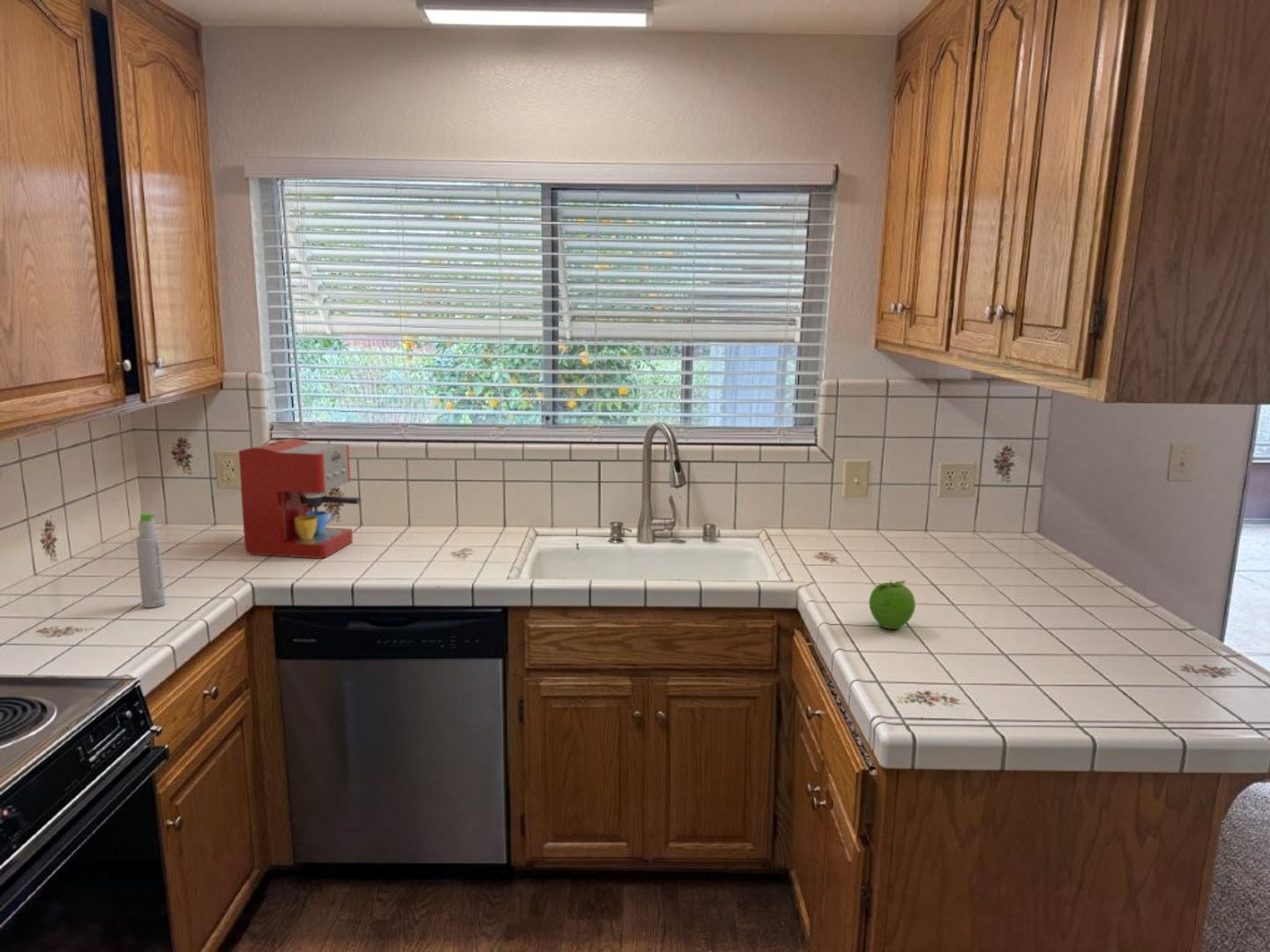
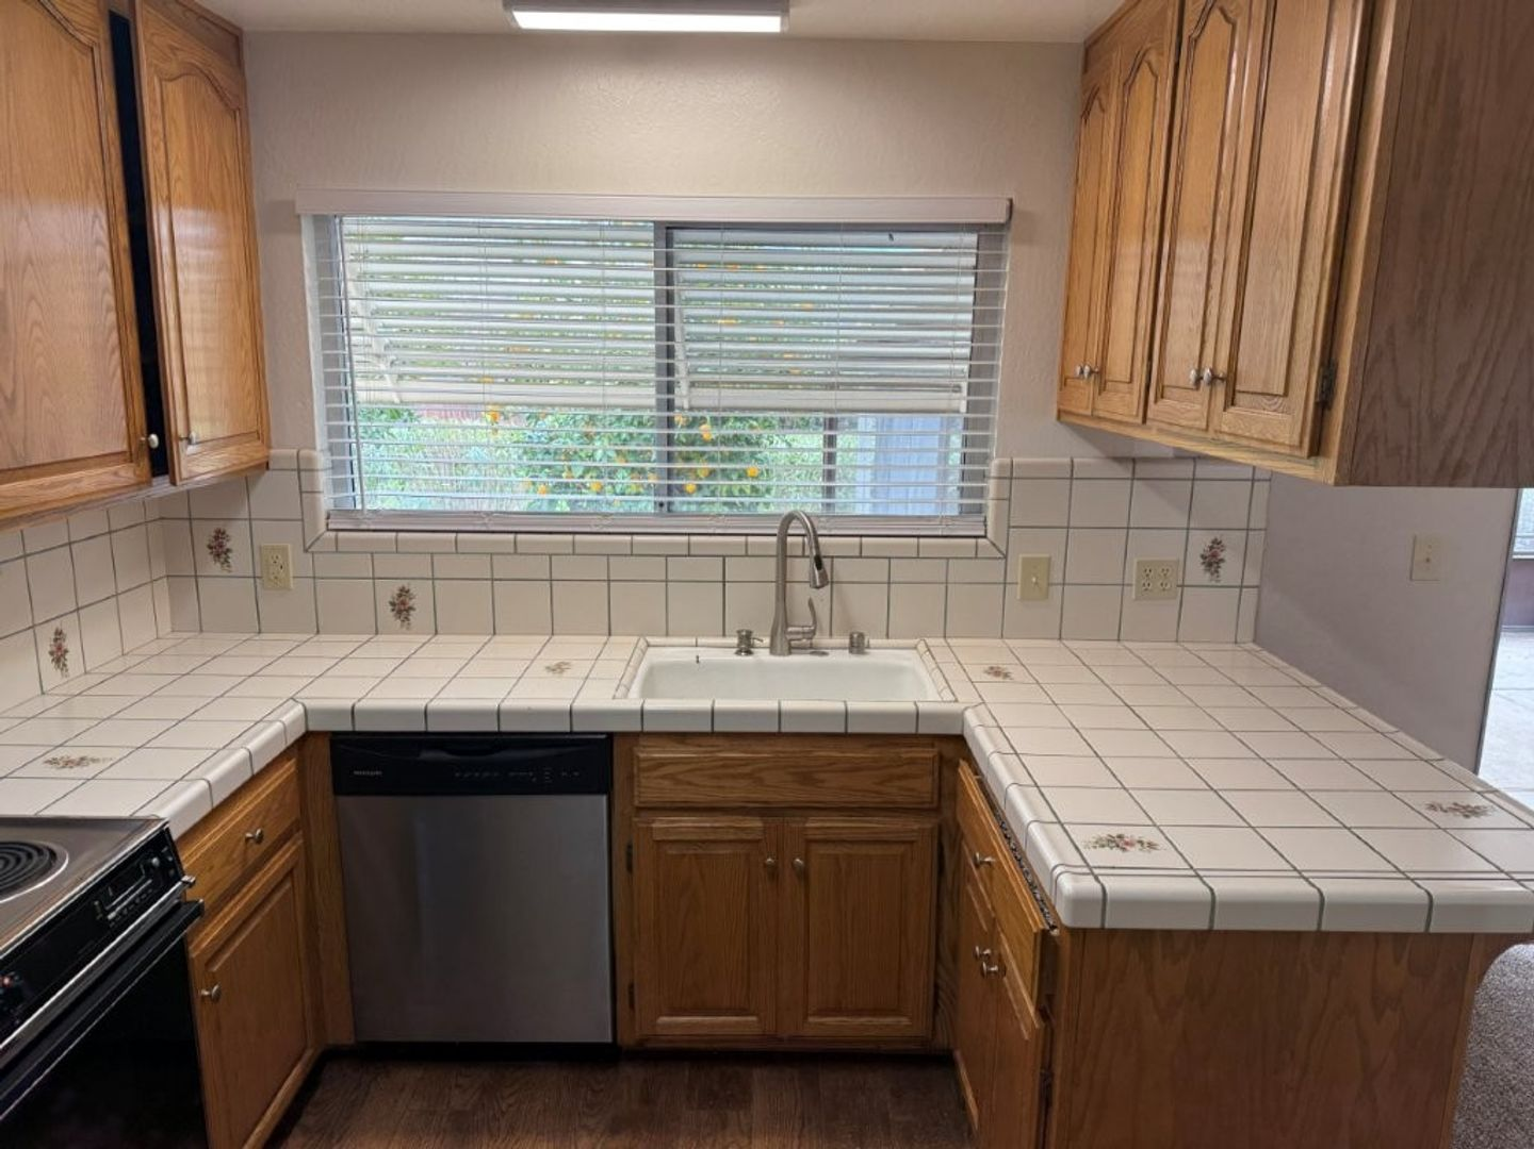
- bottle [136,512,166,608]
- coffee maker [237,438,362,559]
- fruit [868,579,916,629]
